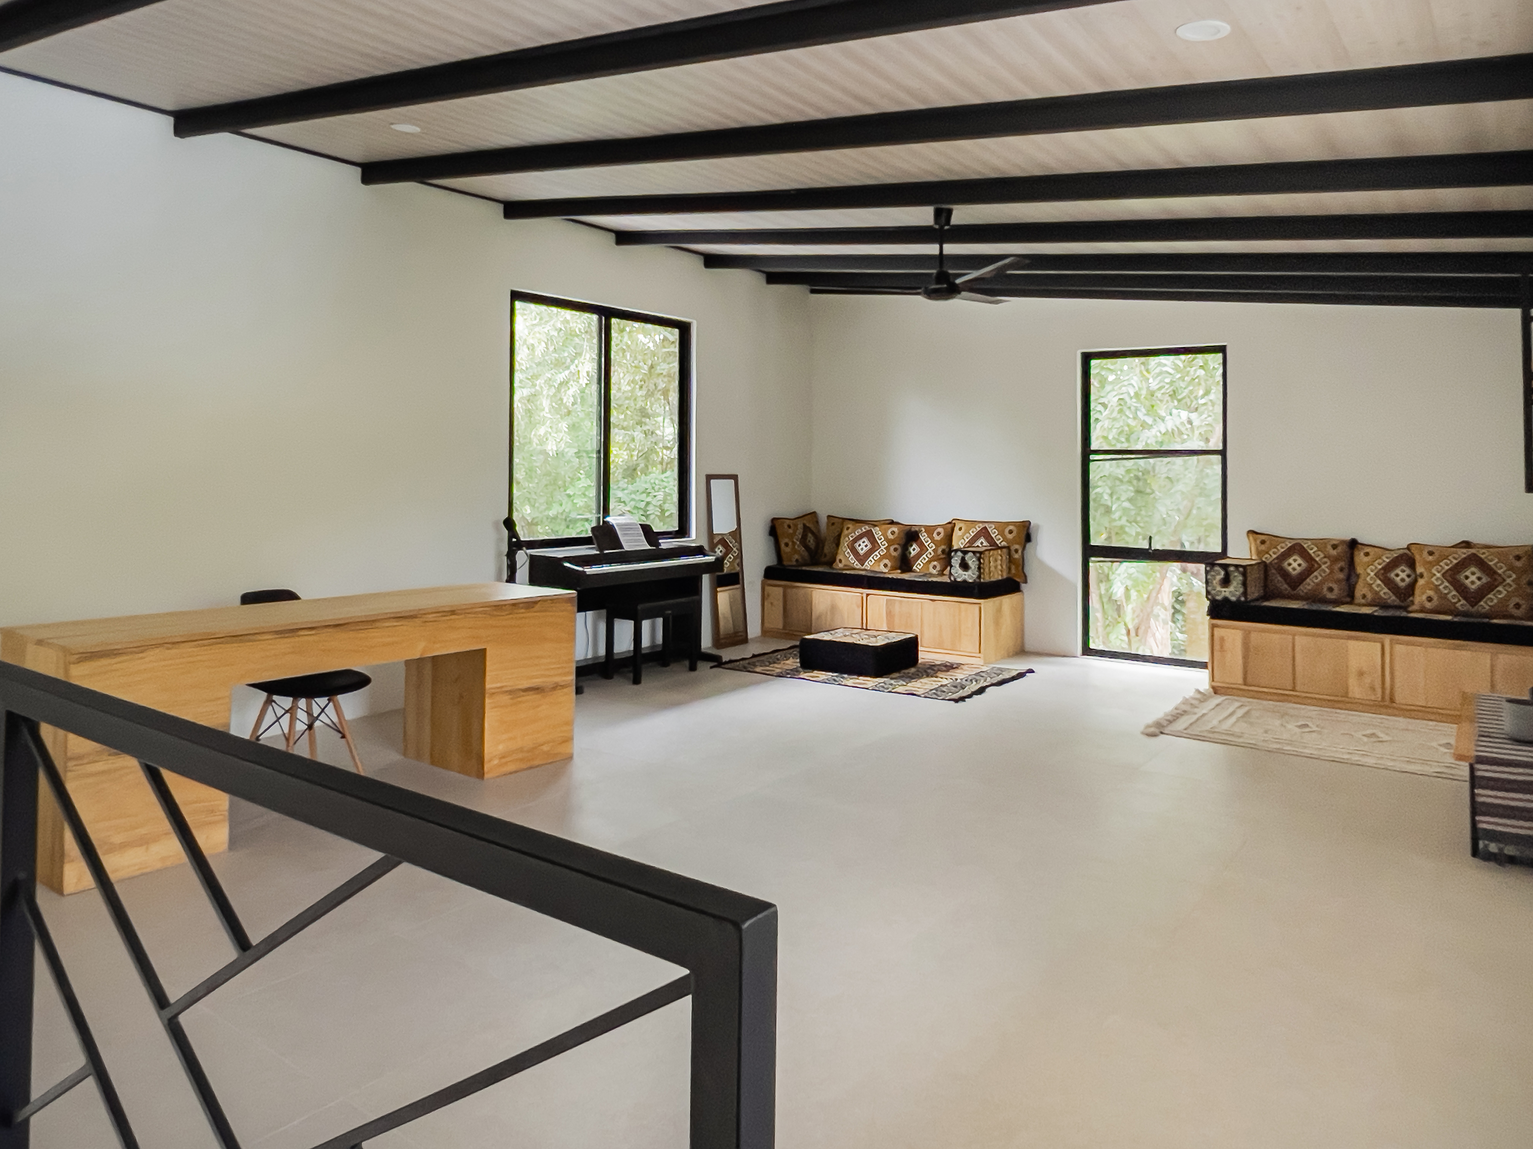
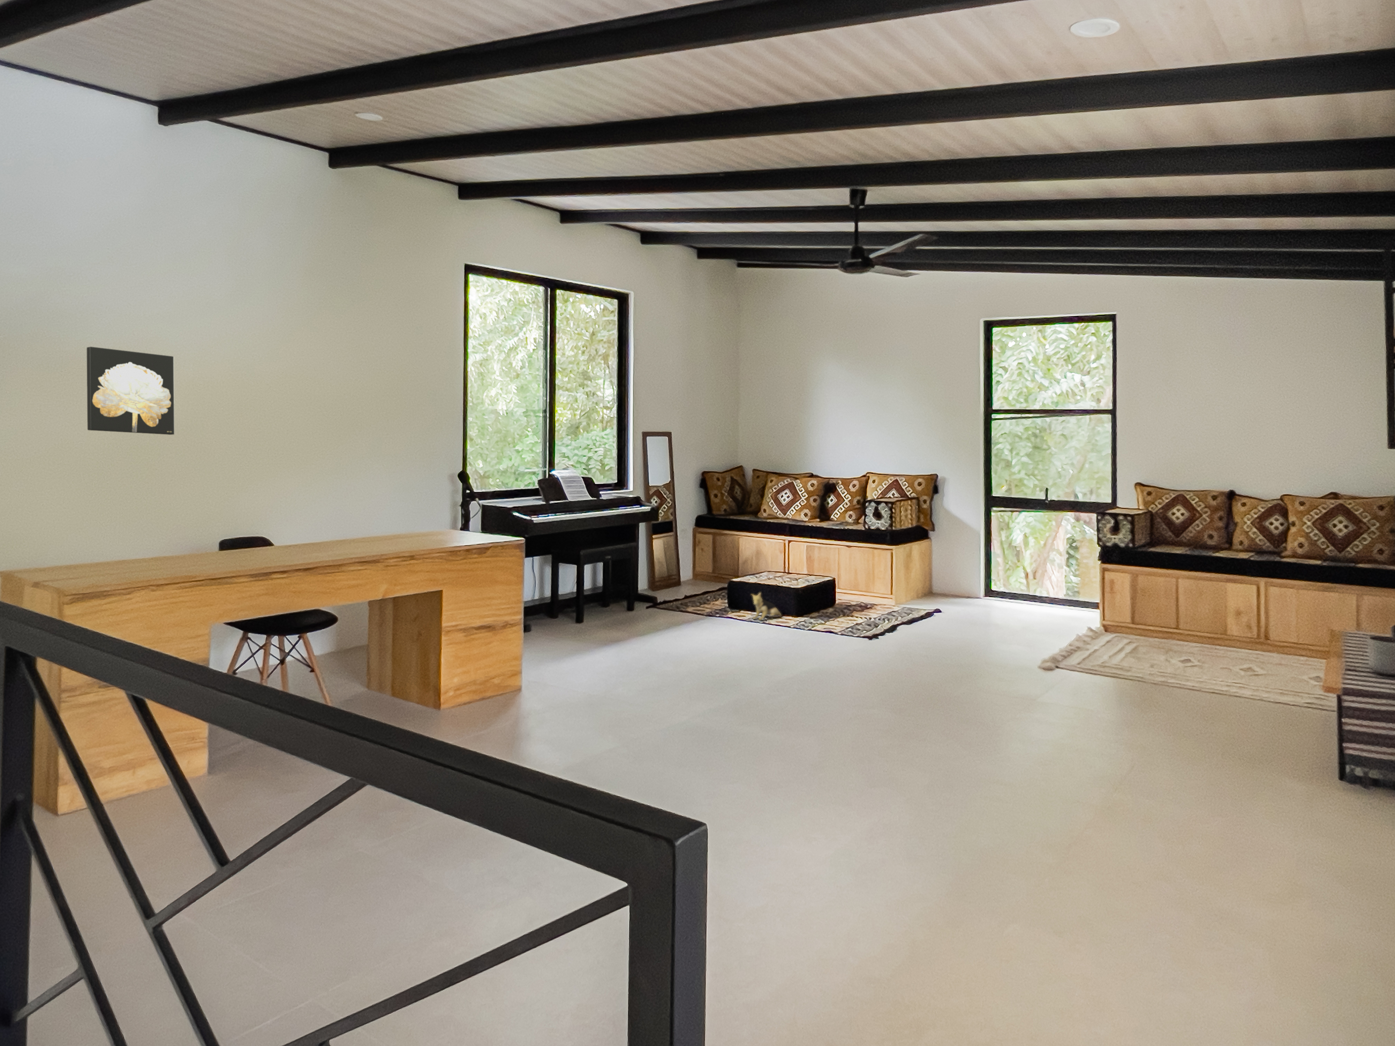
+ plush toy [751,592,782,621]
+ wall art [87,346,175,435]
